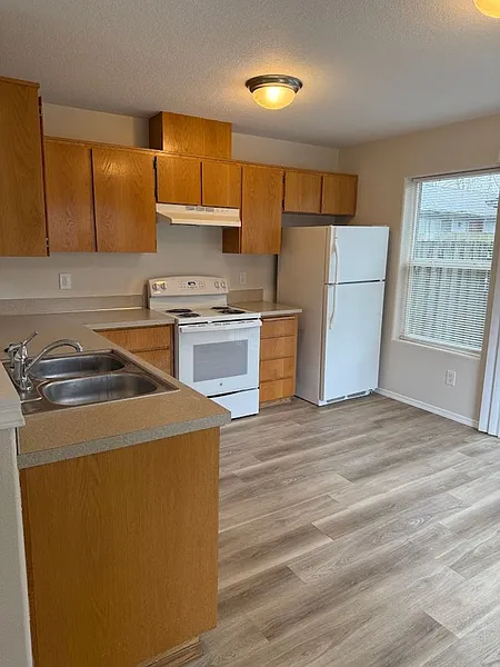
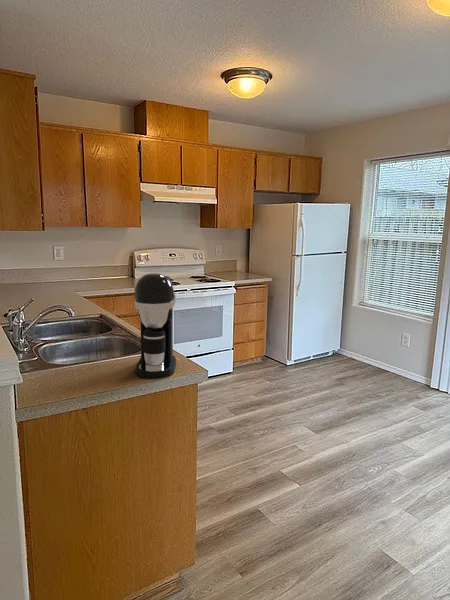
+ coffee maker [134,272,177,380]
